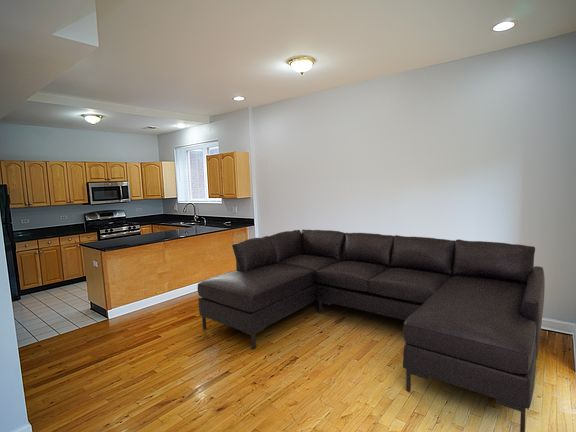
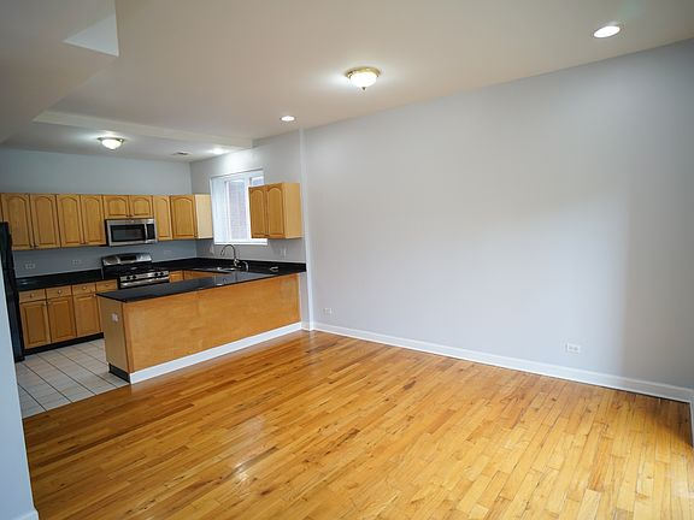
- sofa [197,228,546,432]
